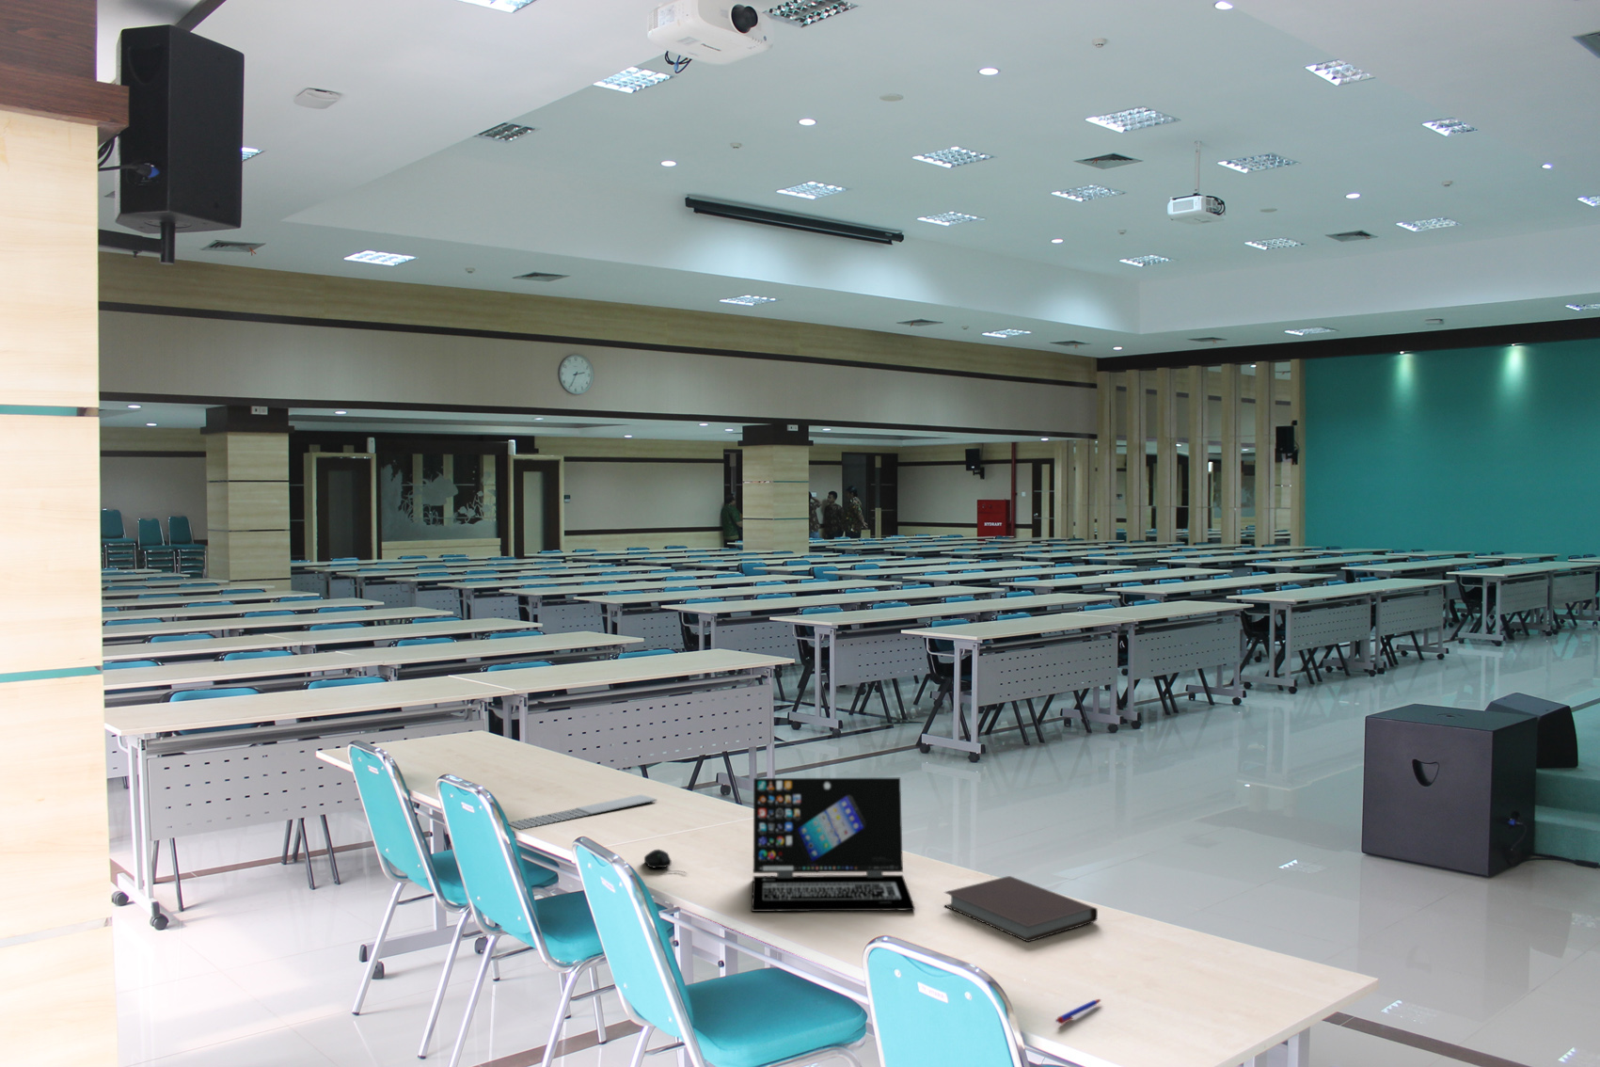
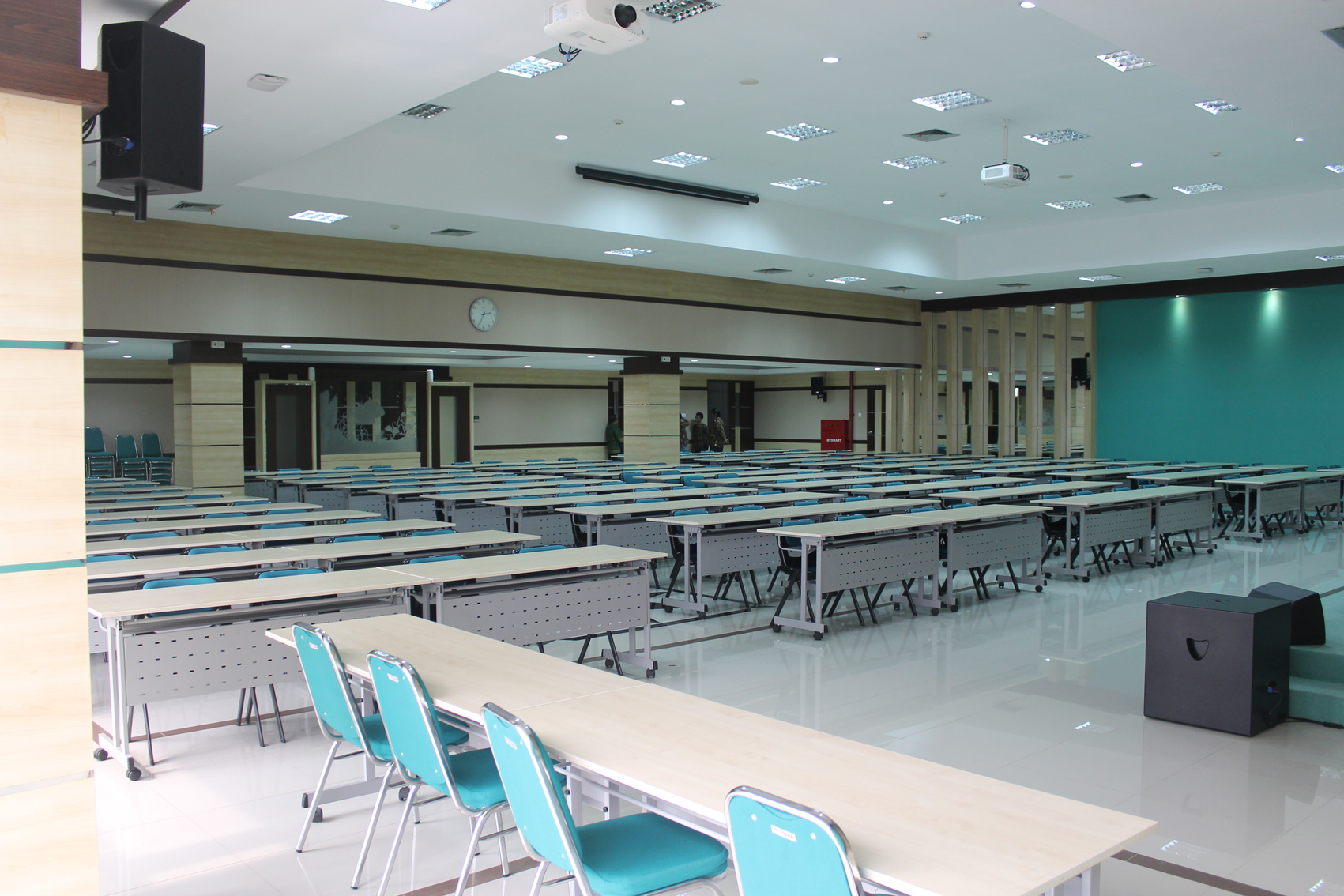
- laptop [751,778,917,912]
- notebook [943,875,1099,943]
- computer mouse [643,849,688,874]
- keyboard [507,793,657,831]
- pen [1055,998,1102,1024]
